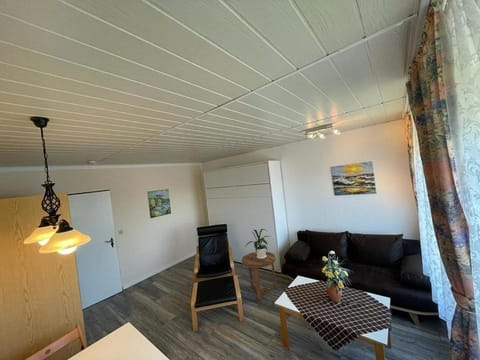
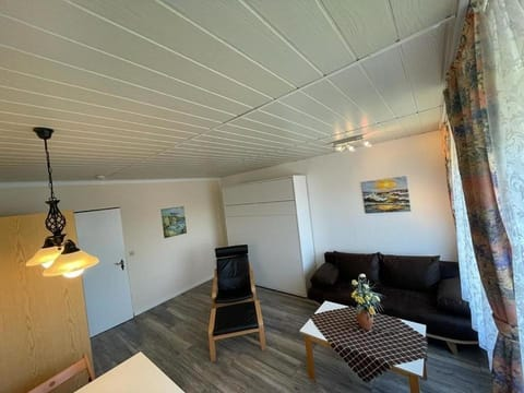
- side table [241,251,278,301]
- house plant [244,228,272,259]
